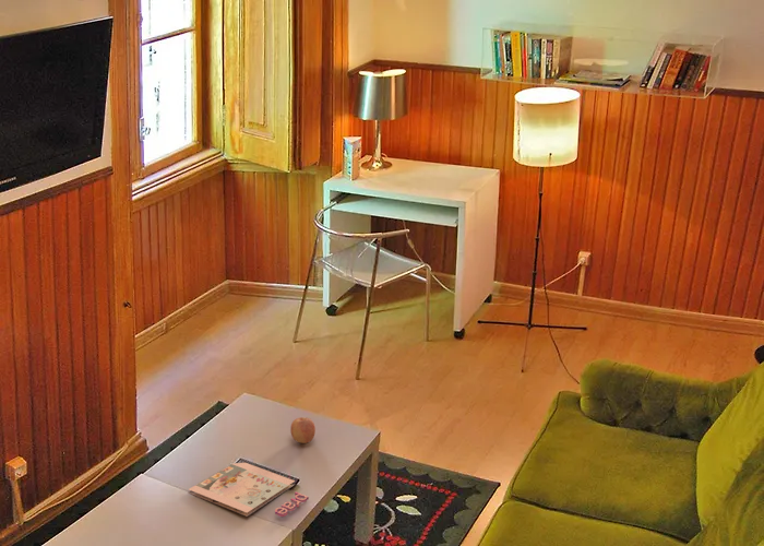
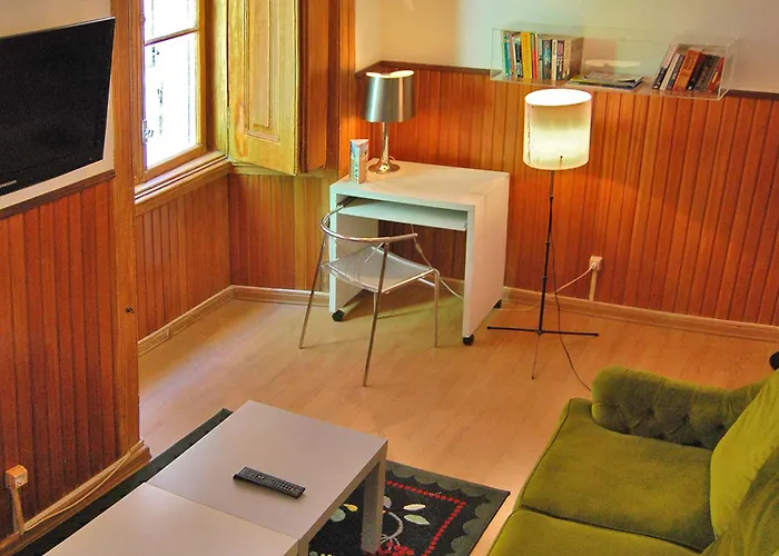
- magazine [188,462,310,518]
- fruit [289,416,317,444]
